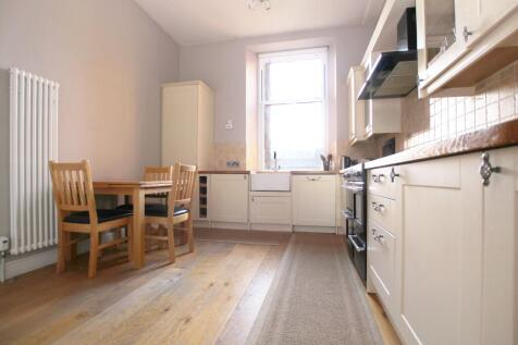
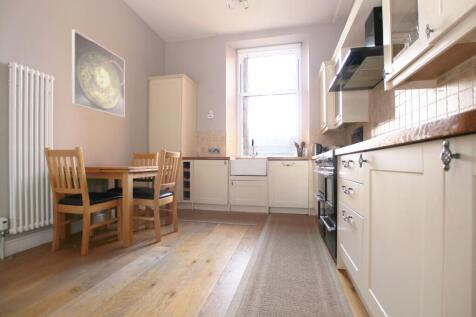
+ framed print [71,28,125,118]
